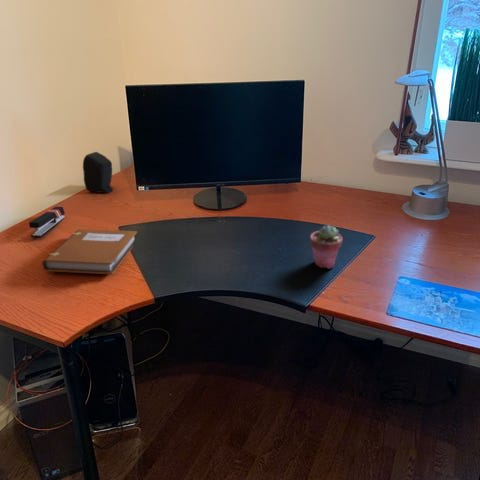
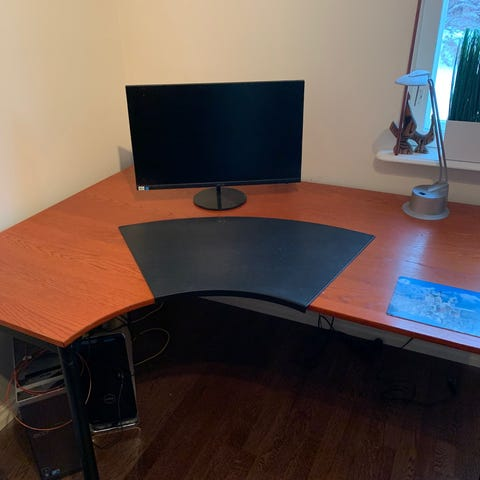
- speaker [82,151,115,194]
- notebook [41,228,138,275]
- potted succulent [309,224,343,269]
- stapler [28,206,66,239]
